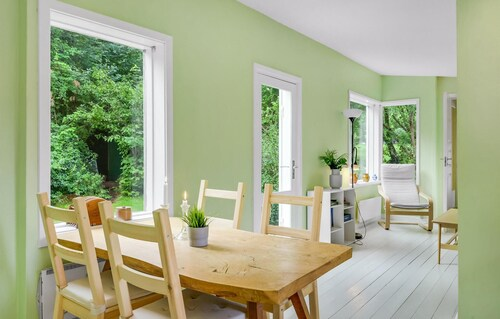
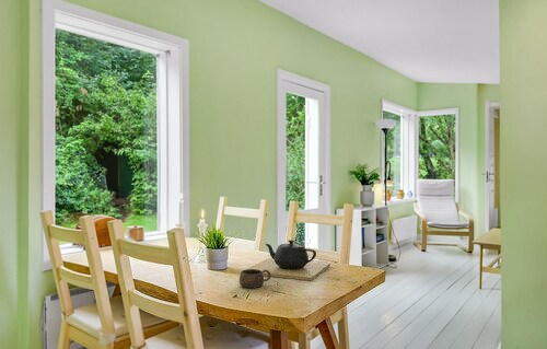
+ cup [238,268,271,289]
+ teapot [244,239,331,281]
